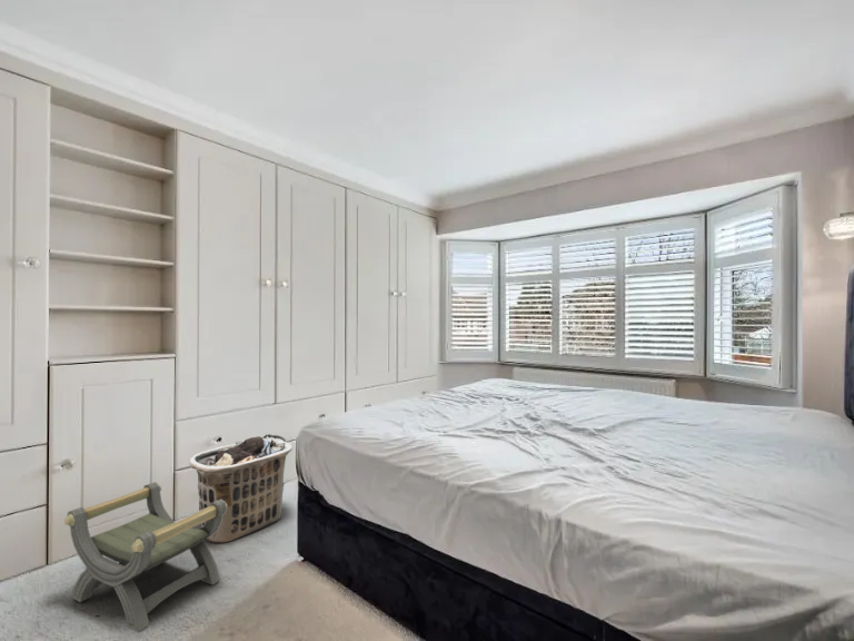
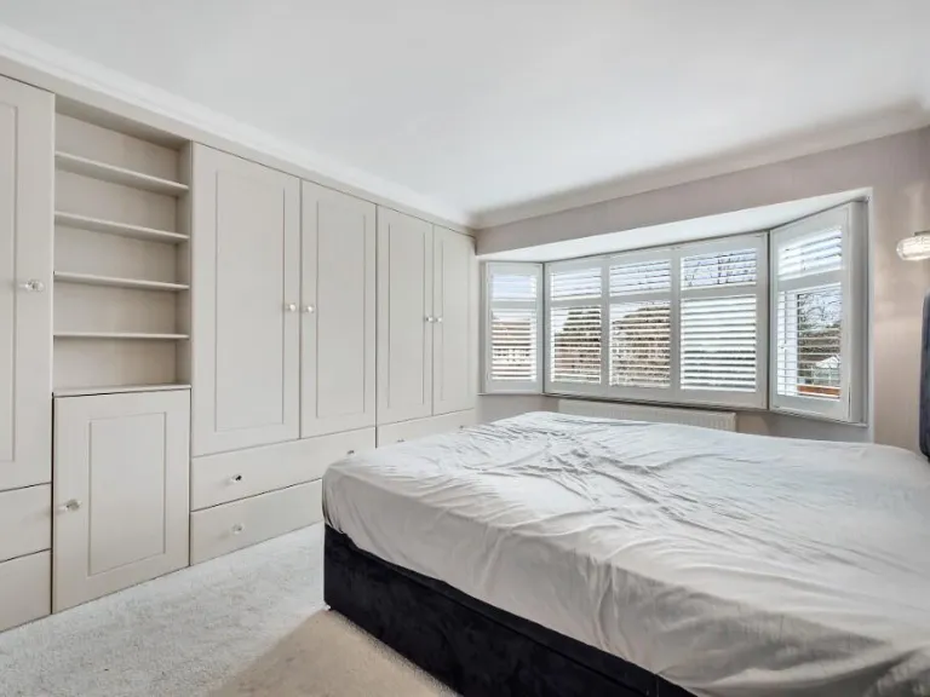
- stool [63,481,227,633]
- clothes hamper [189,433,294,544]
